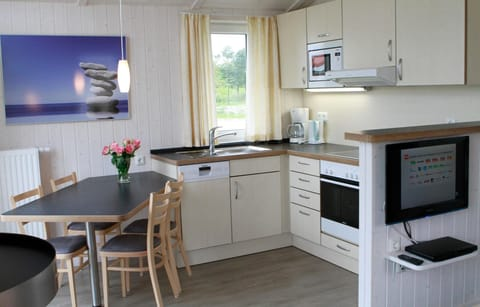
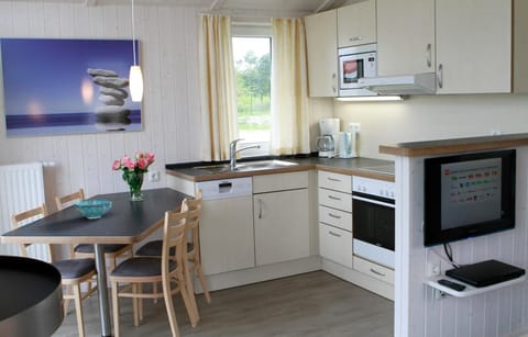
+ decorative bowl [73,199,113,220]
